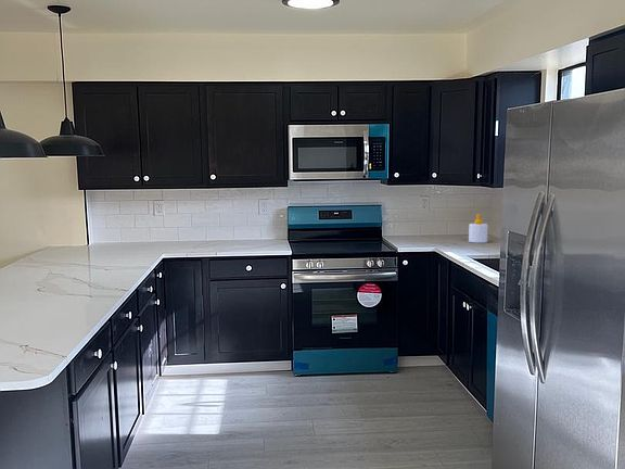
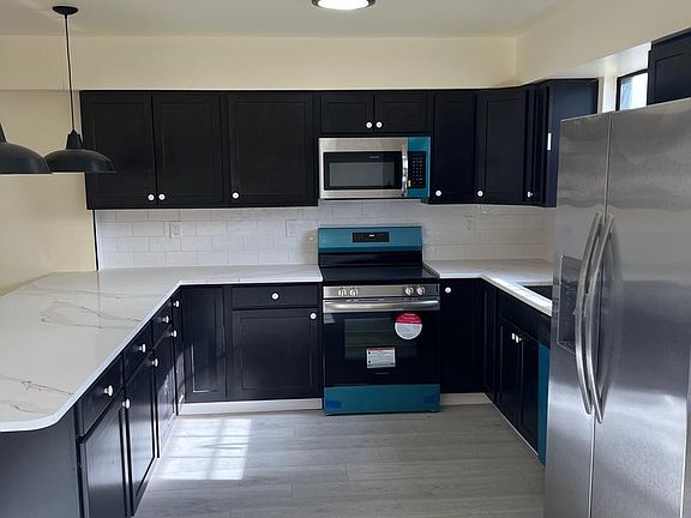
- soap bottle [468,213,489,244]
